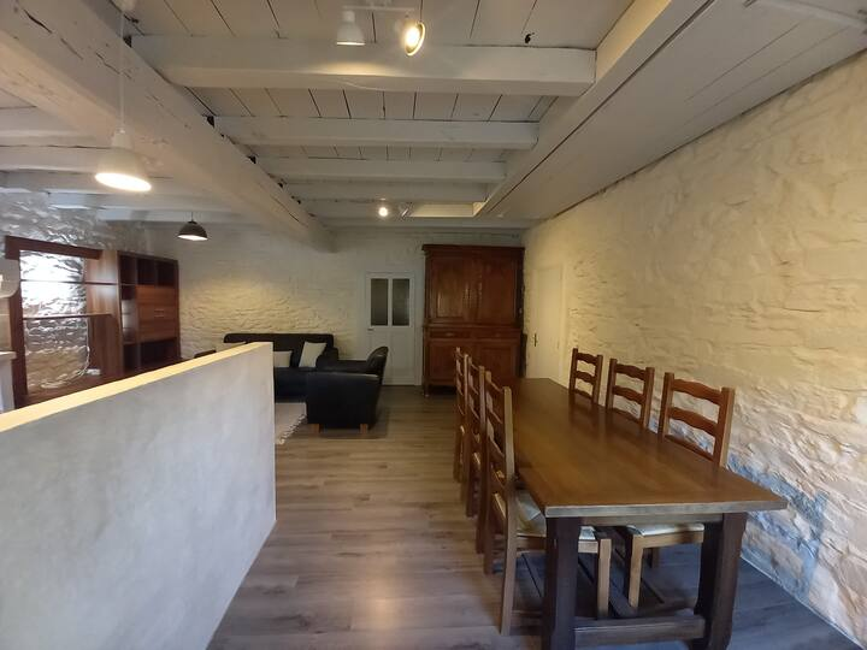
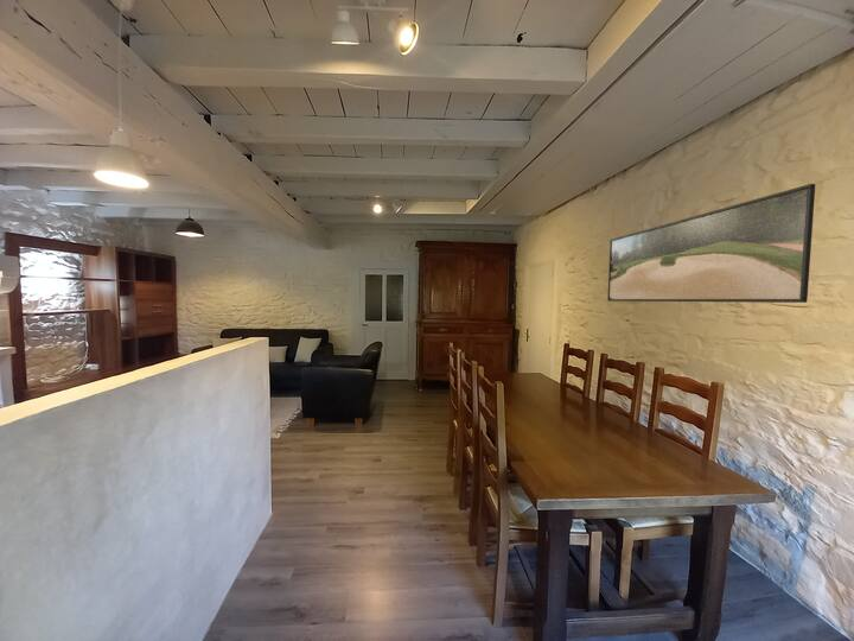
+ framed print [606,183,816,304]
